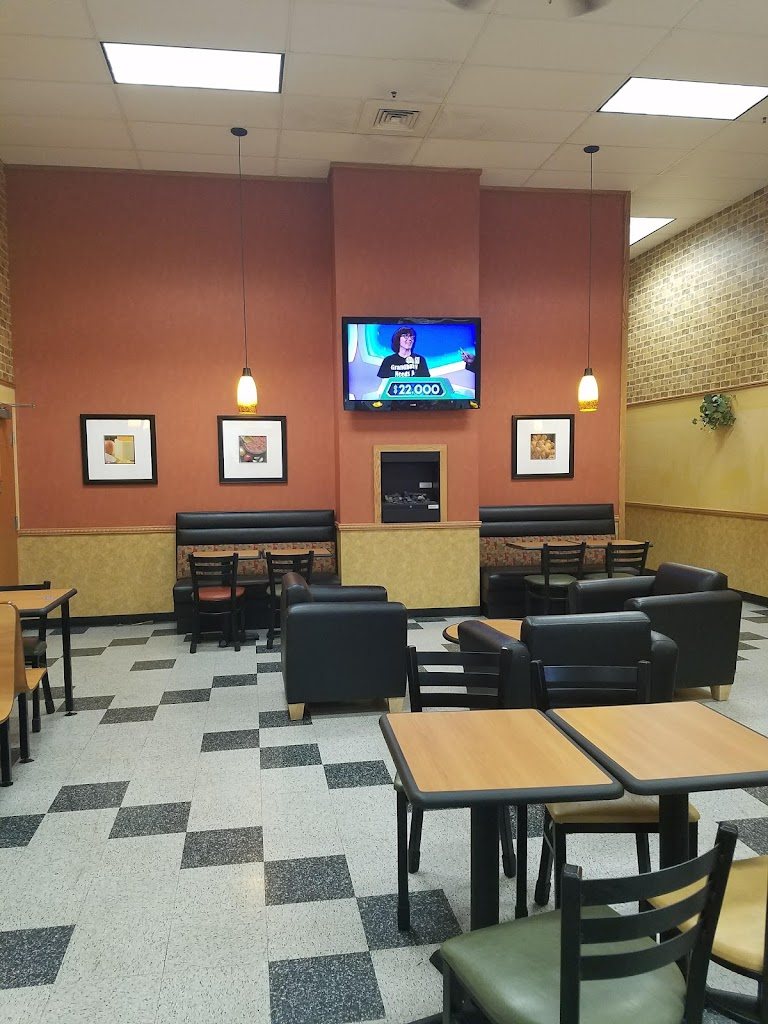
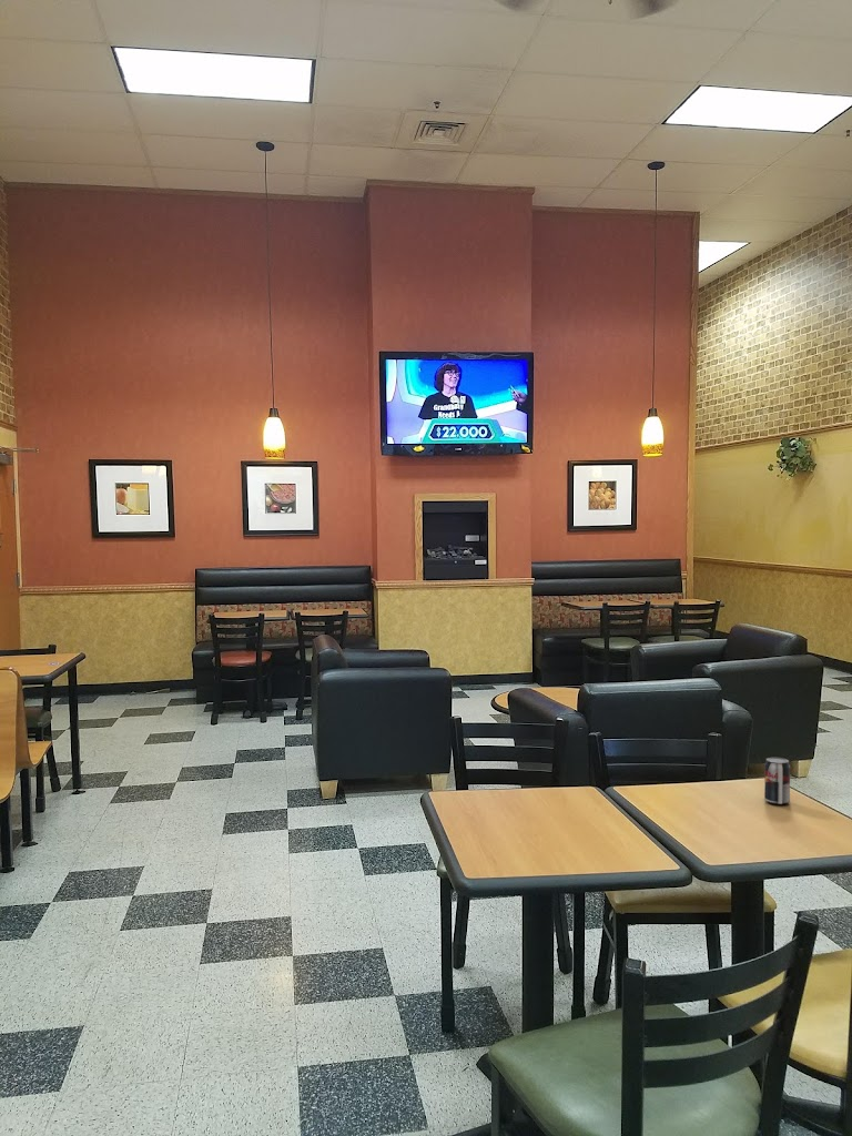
+ beverage can [763,755,791,805]
